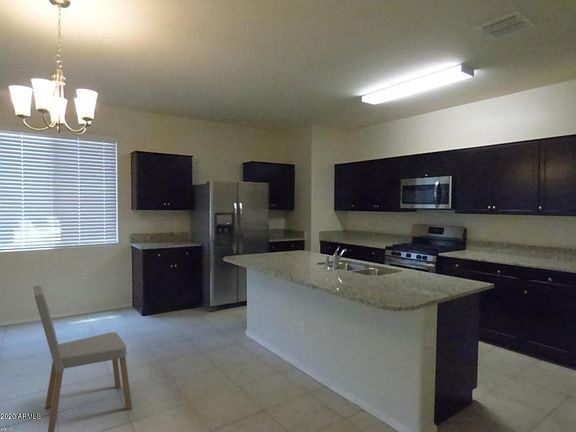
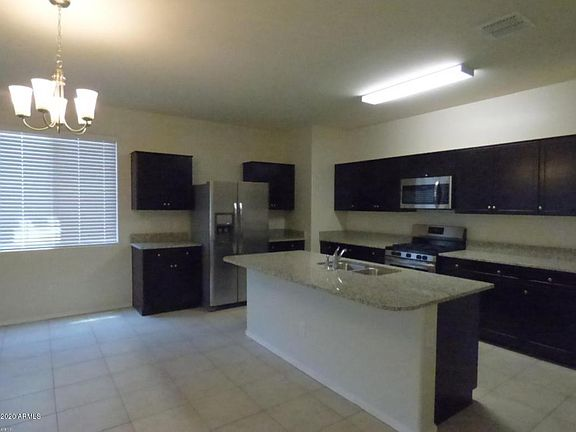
- dining chair [33,284,133,432]
